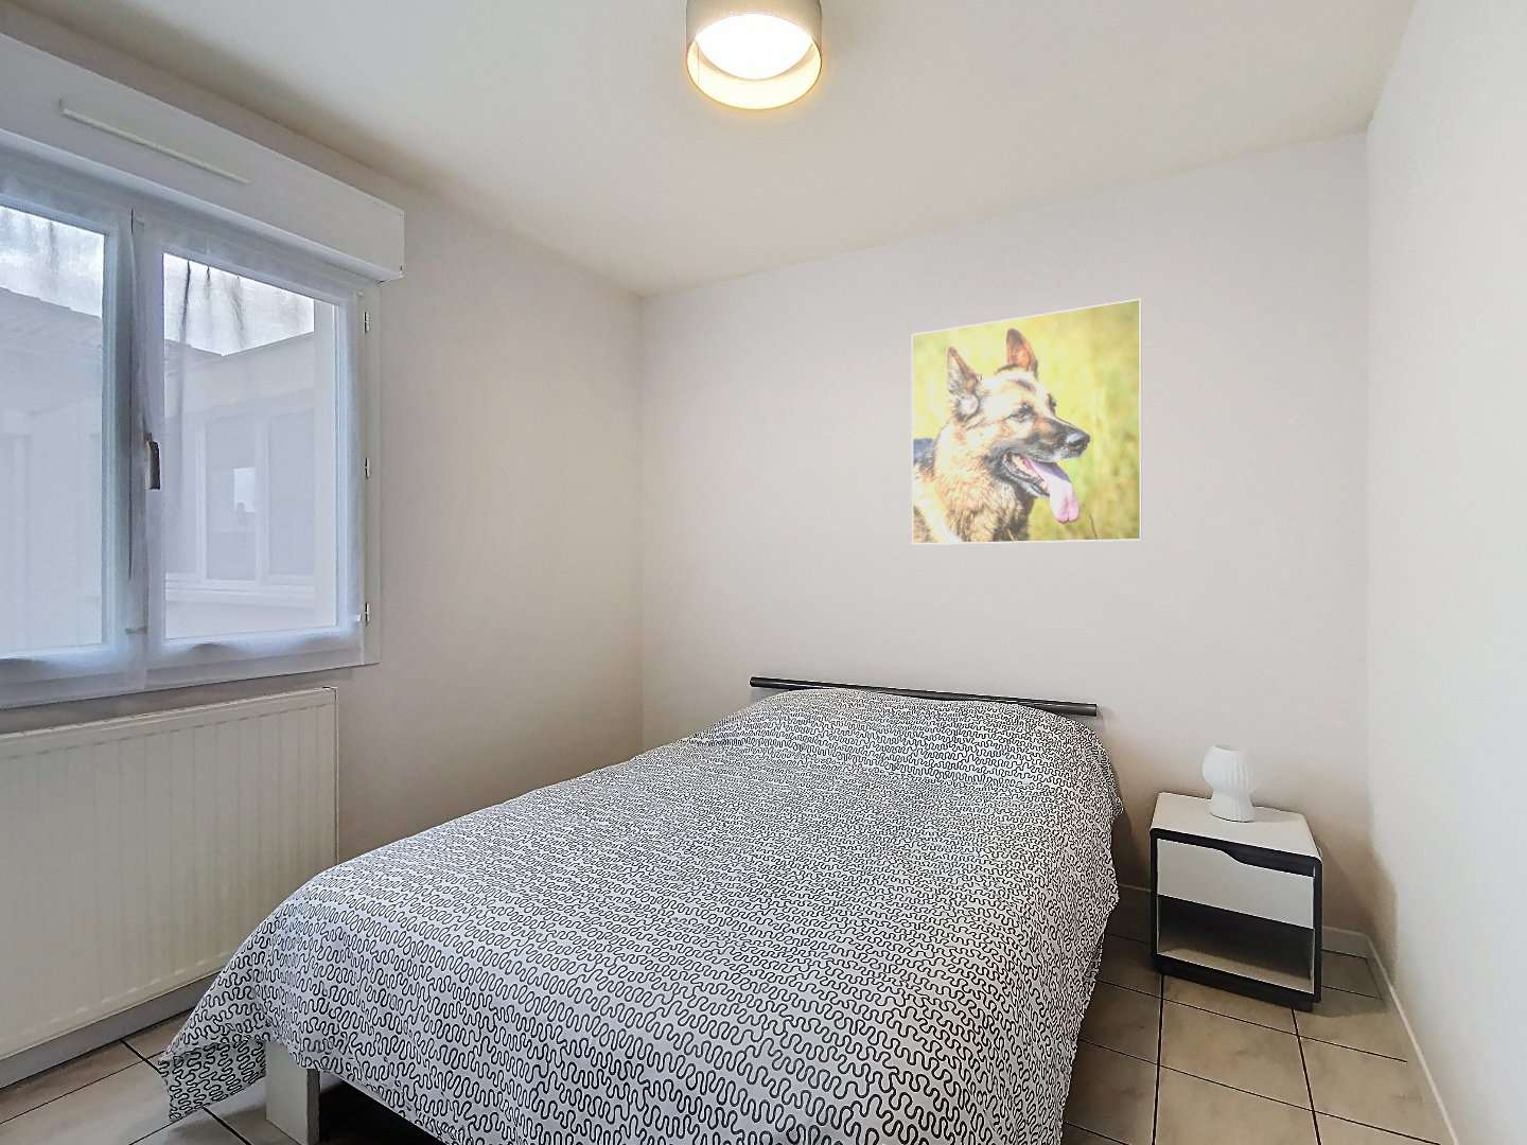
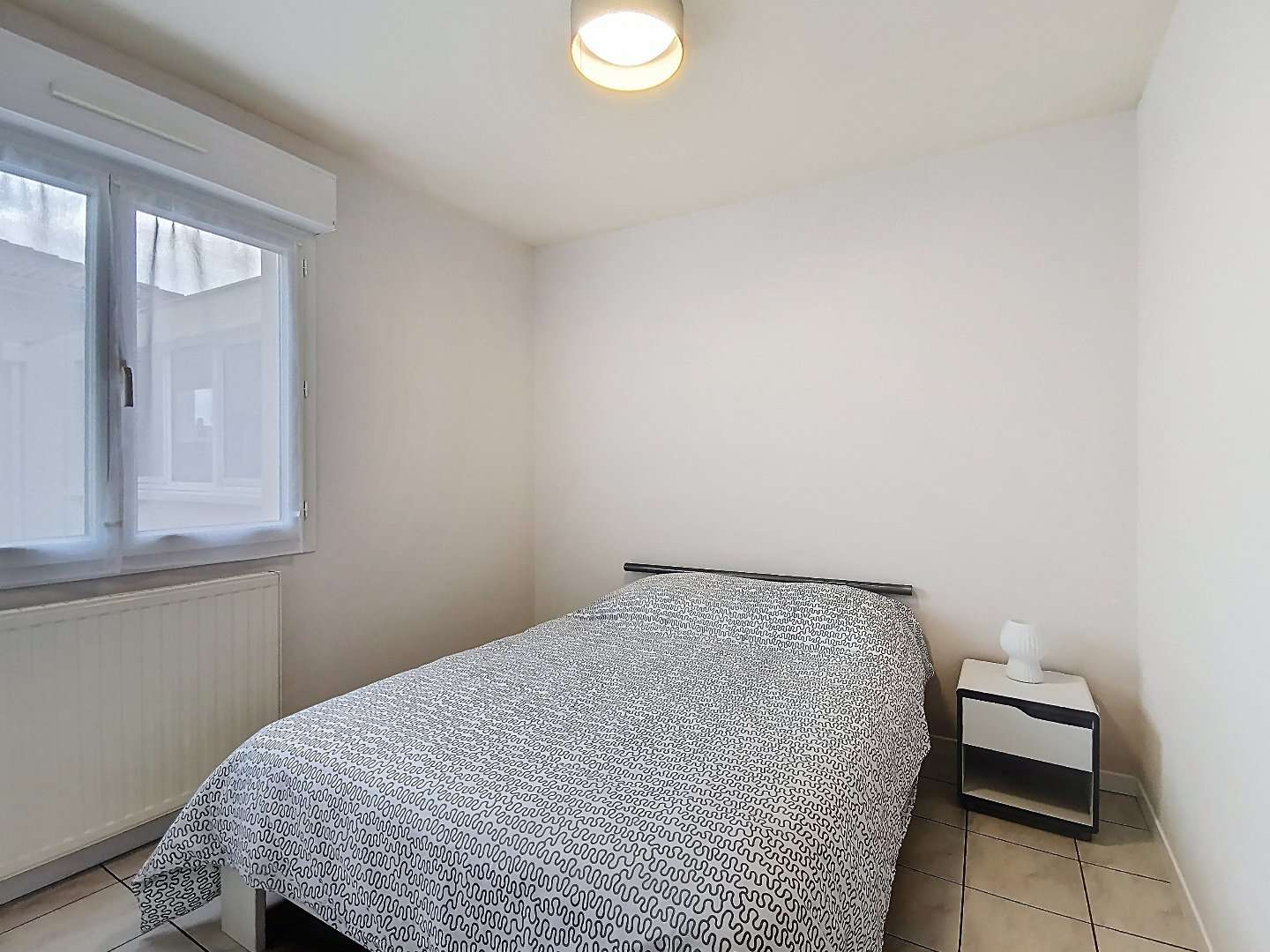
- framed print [911,298,1143,546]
